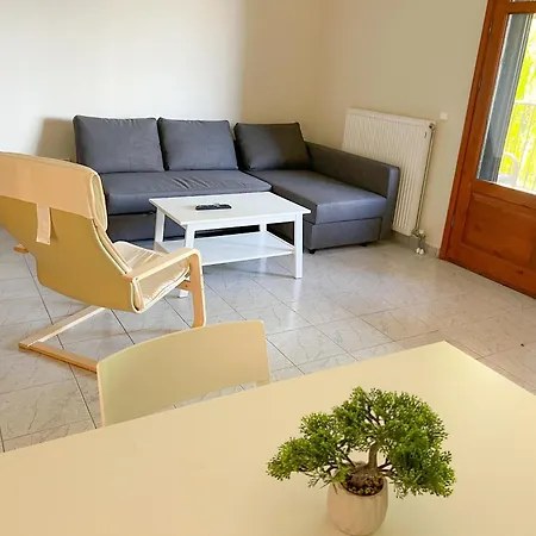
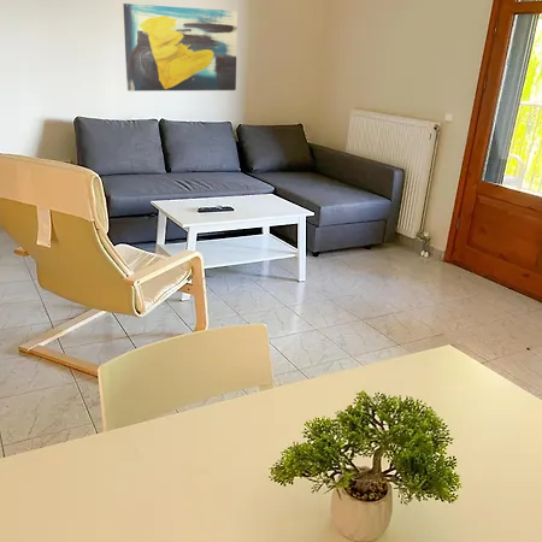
+ wall art [122,2,238,92]
